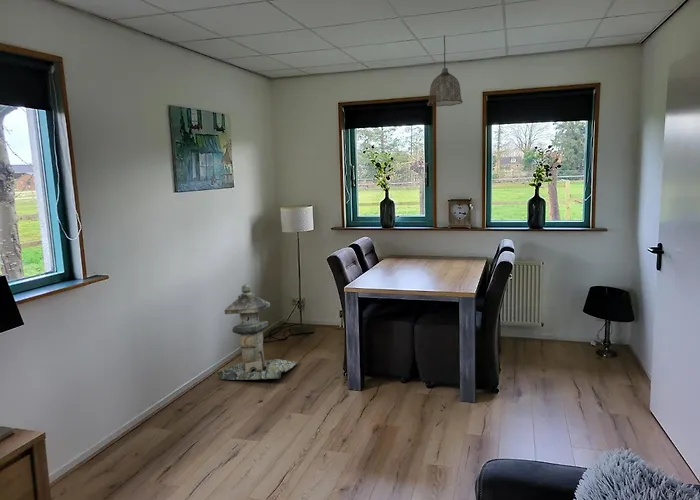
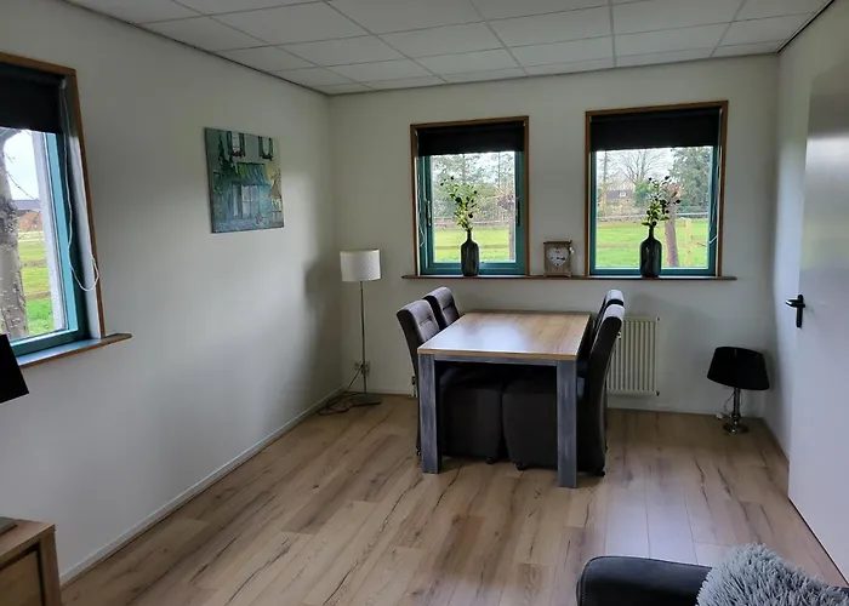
- lantern [215,283,300,381]
- pendant lamp [426,35,464,107]
